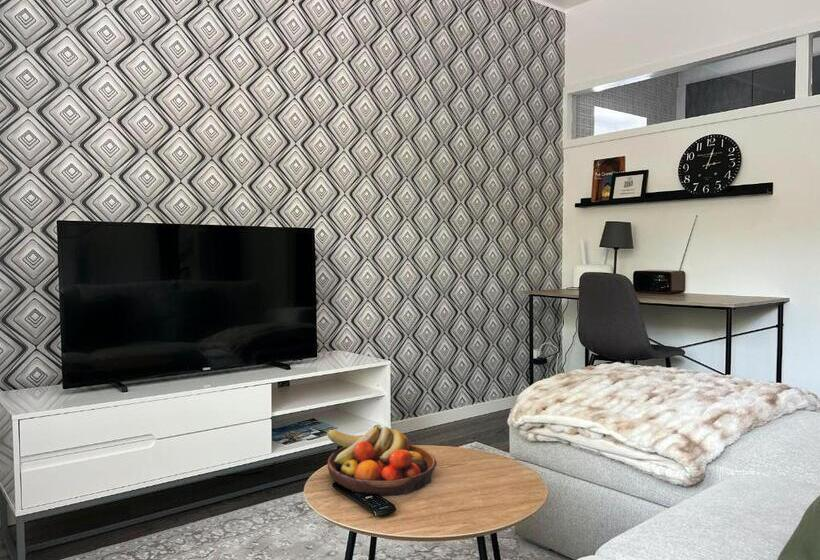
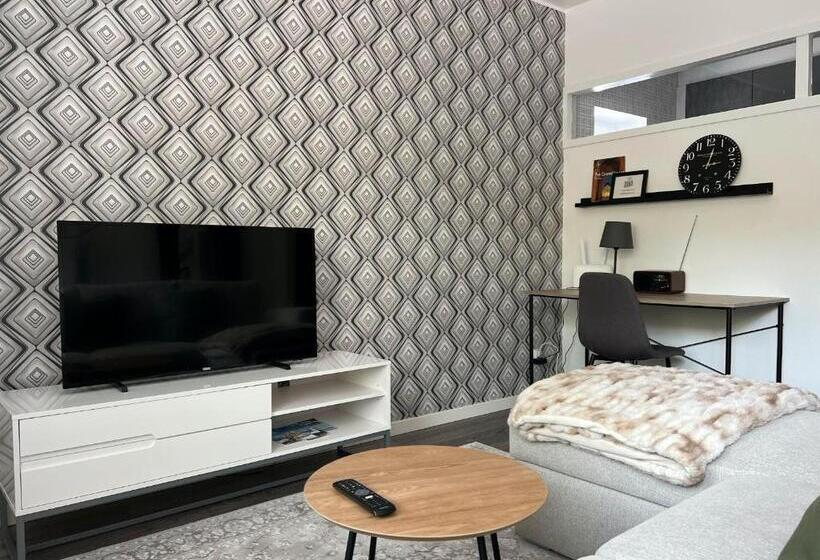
- fruit bowl [326,424,438,496]
